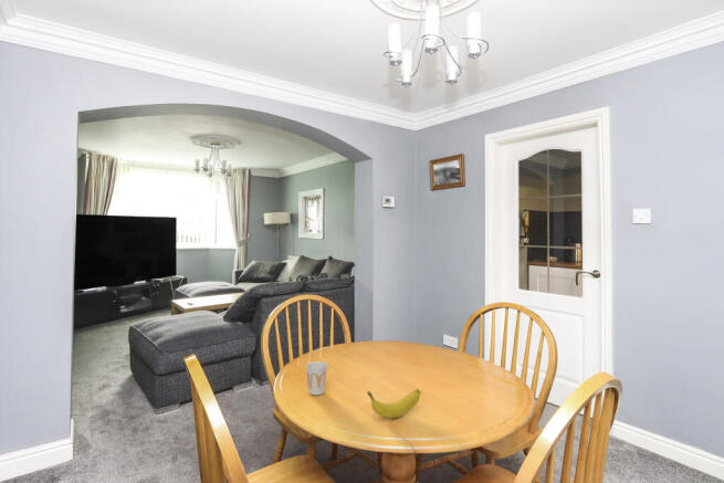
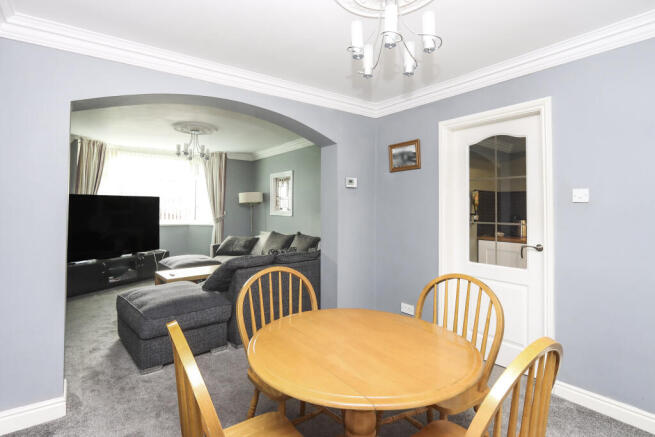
- cup [305,360,328,396]
- banana [366,388,422,420]
